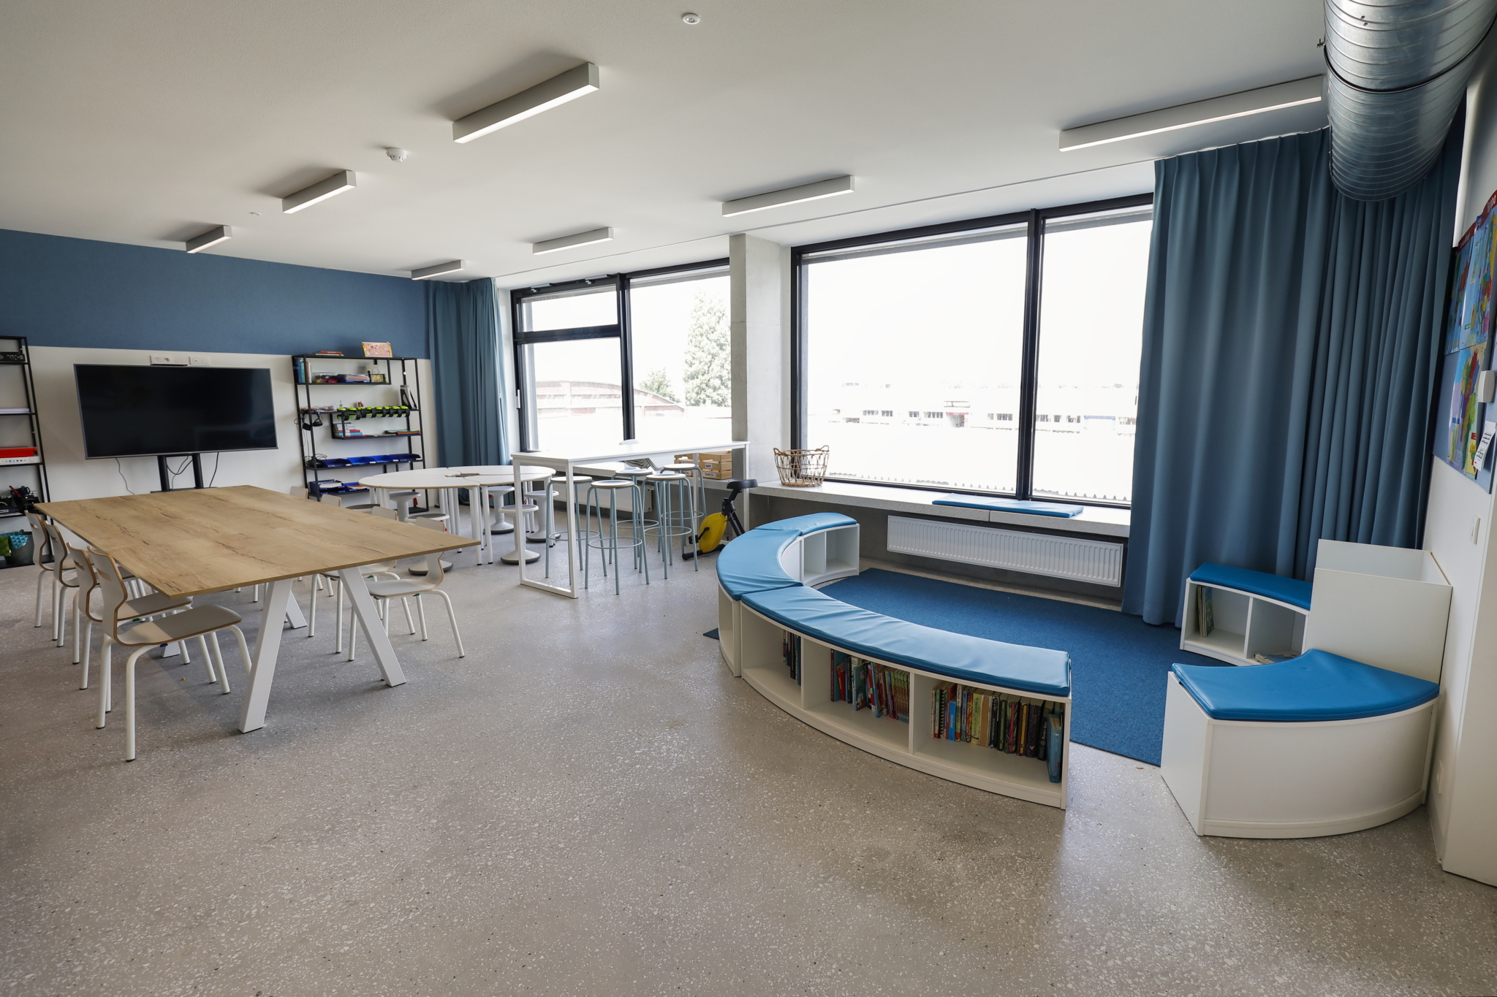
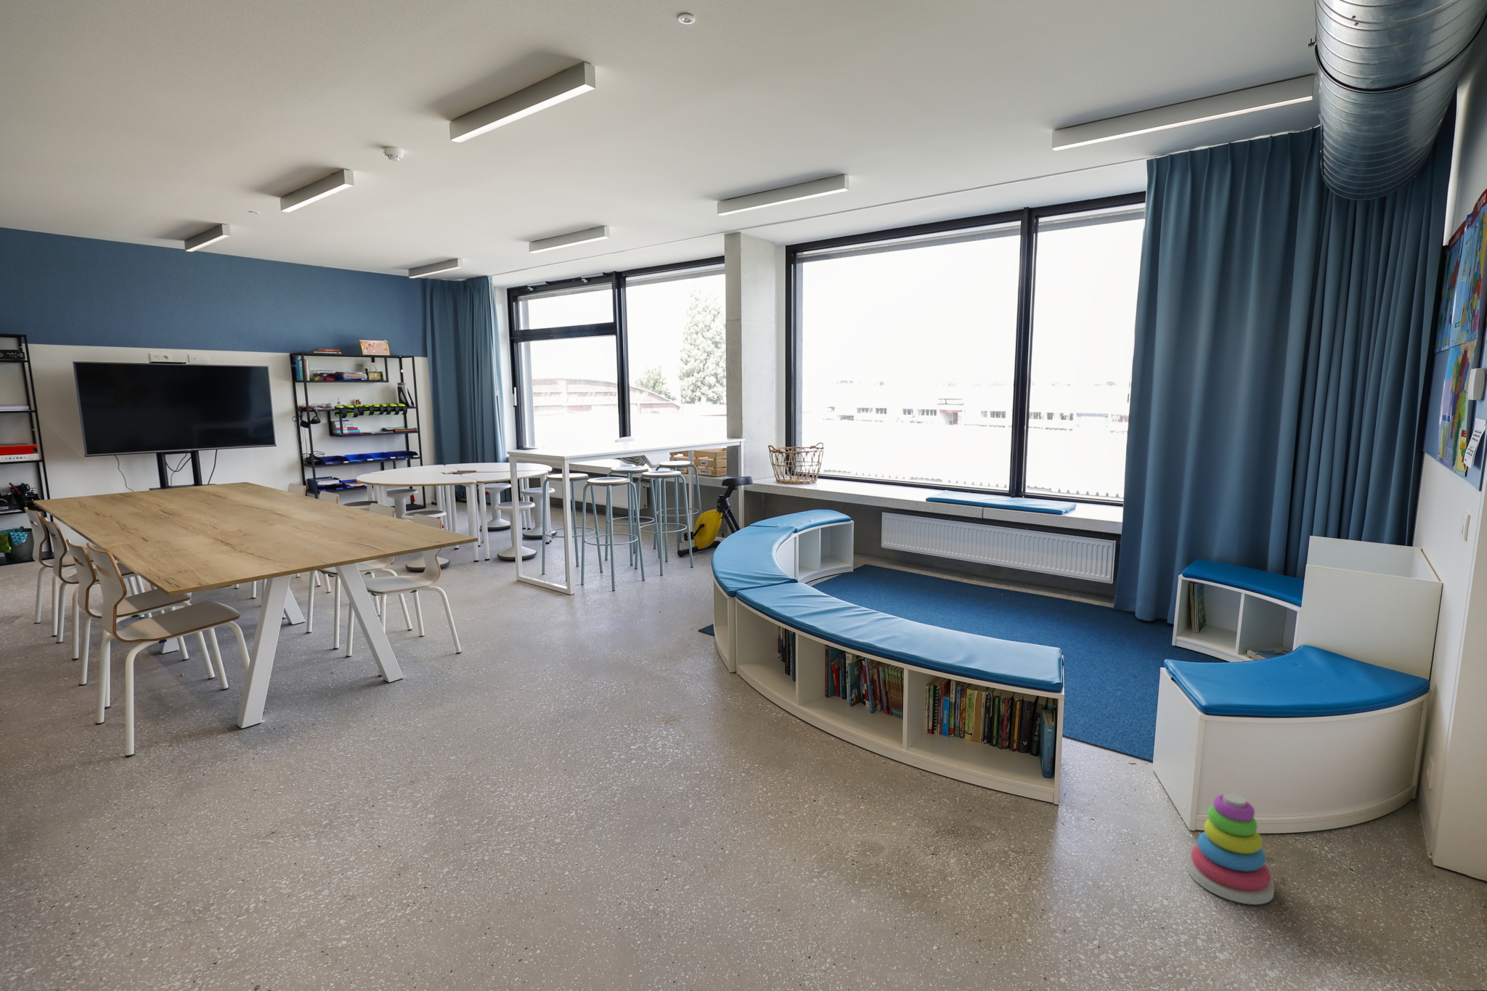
+ stacking toy [1186,793,1275,906]
